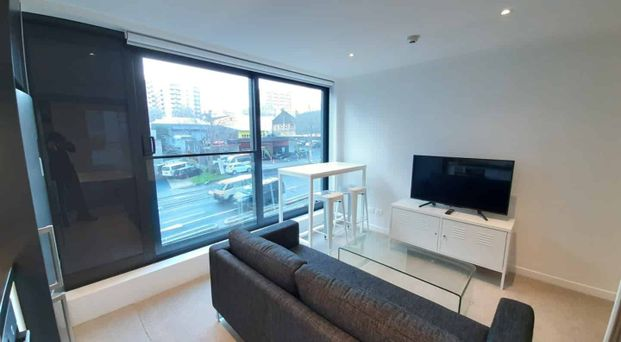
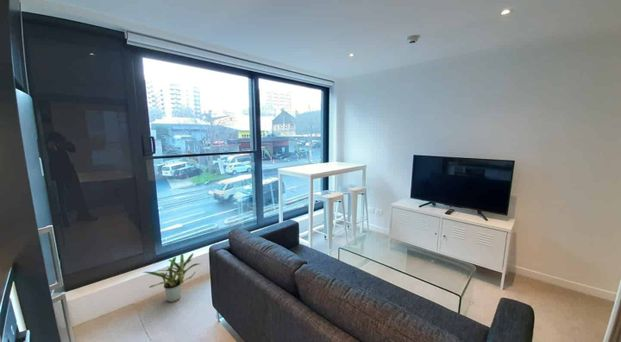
+ potted plant [142,252,200,303]
